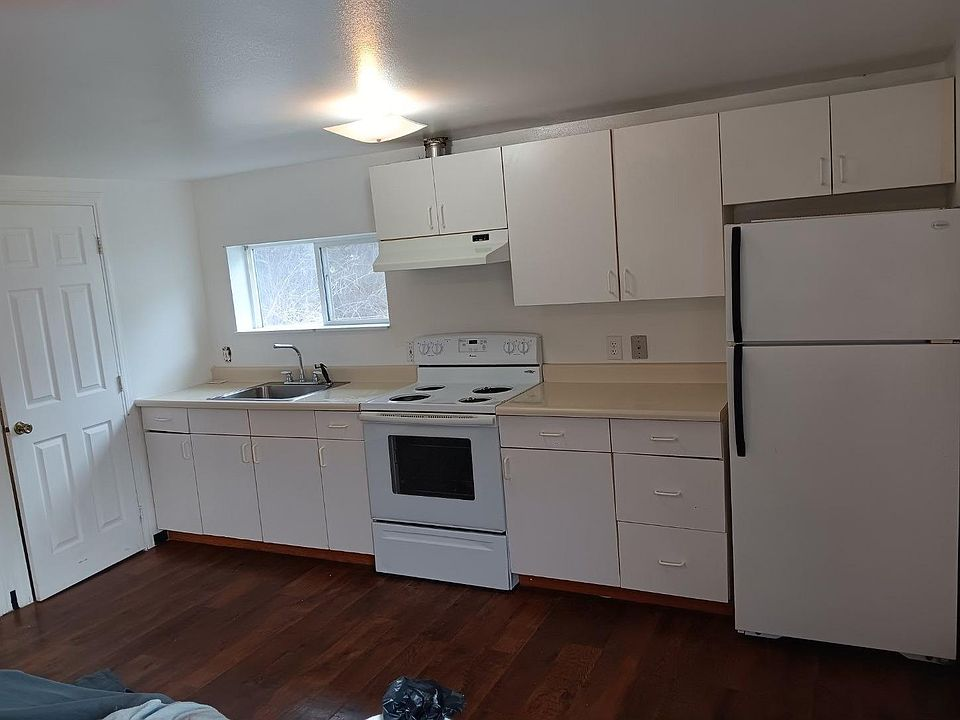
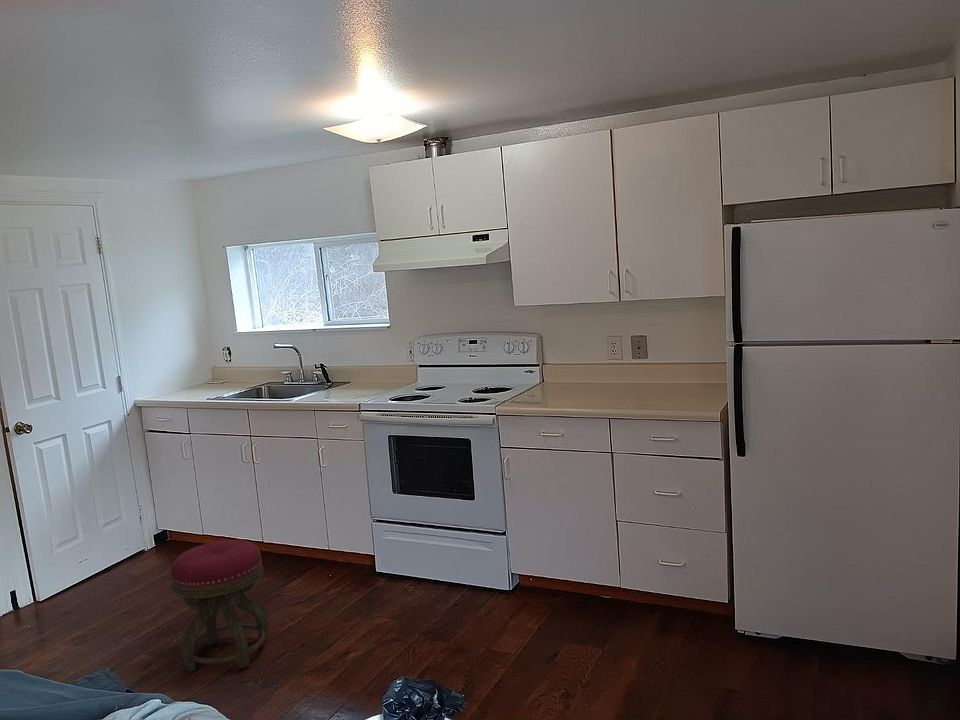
+ stool [170,539,269,672]
